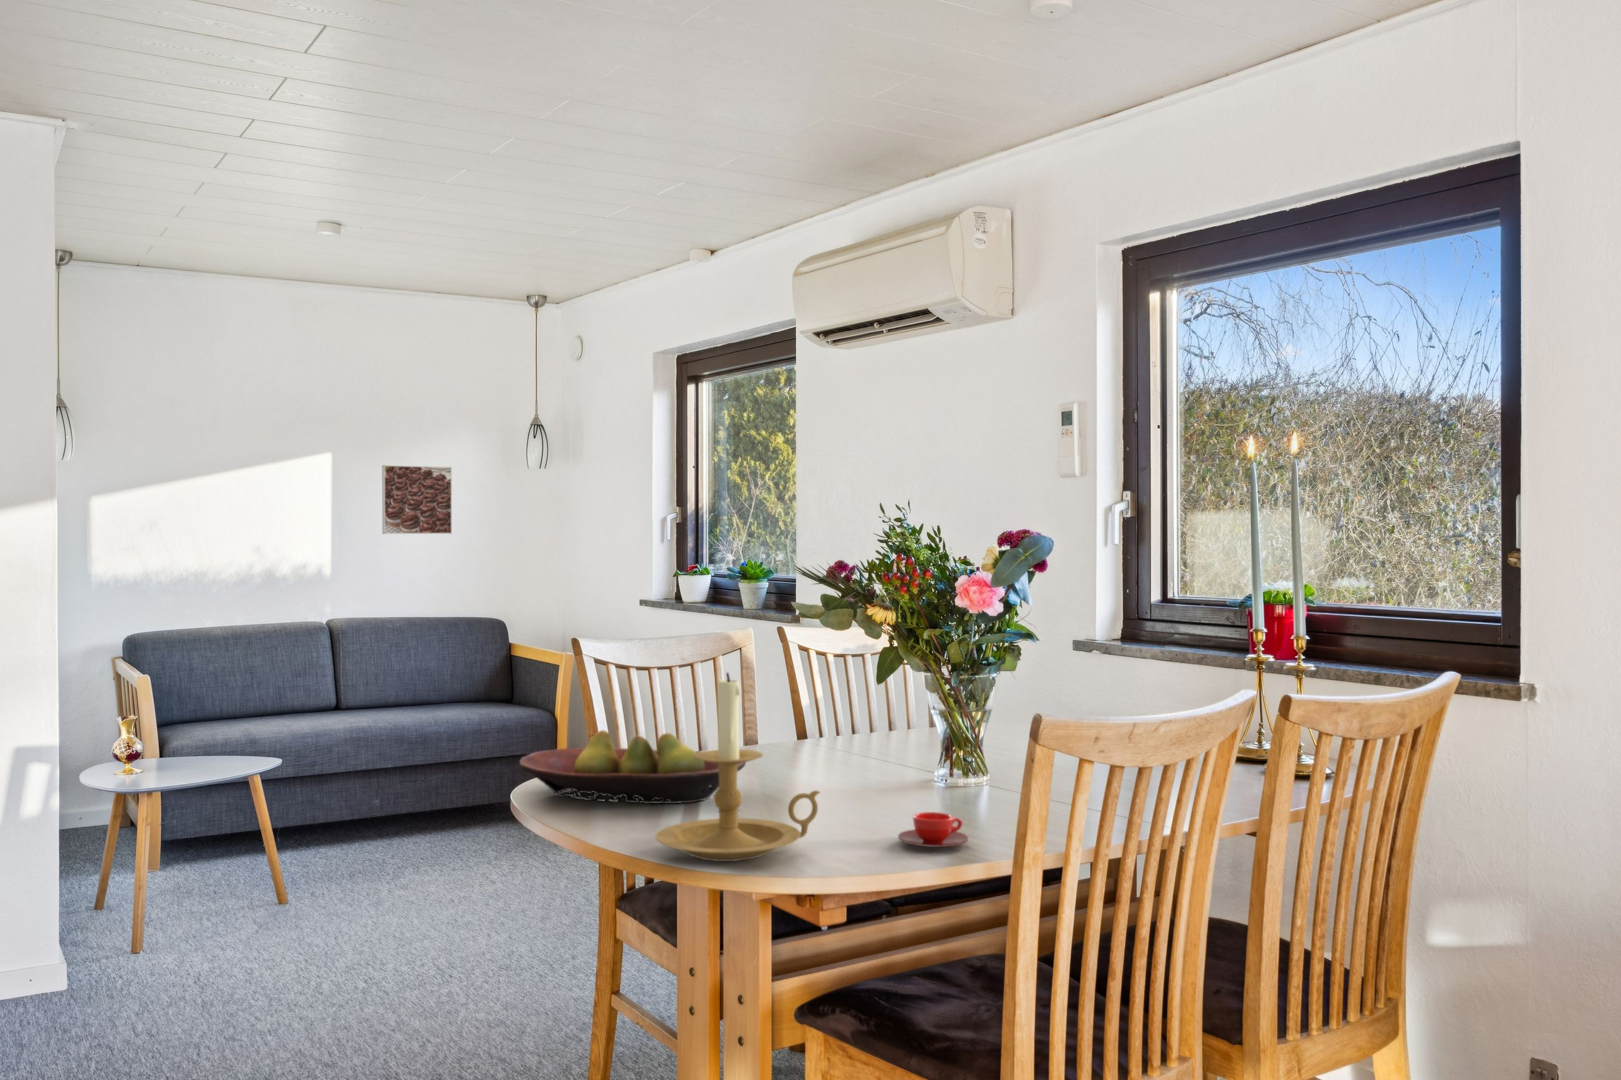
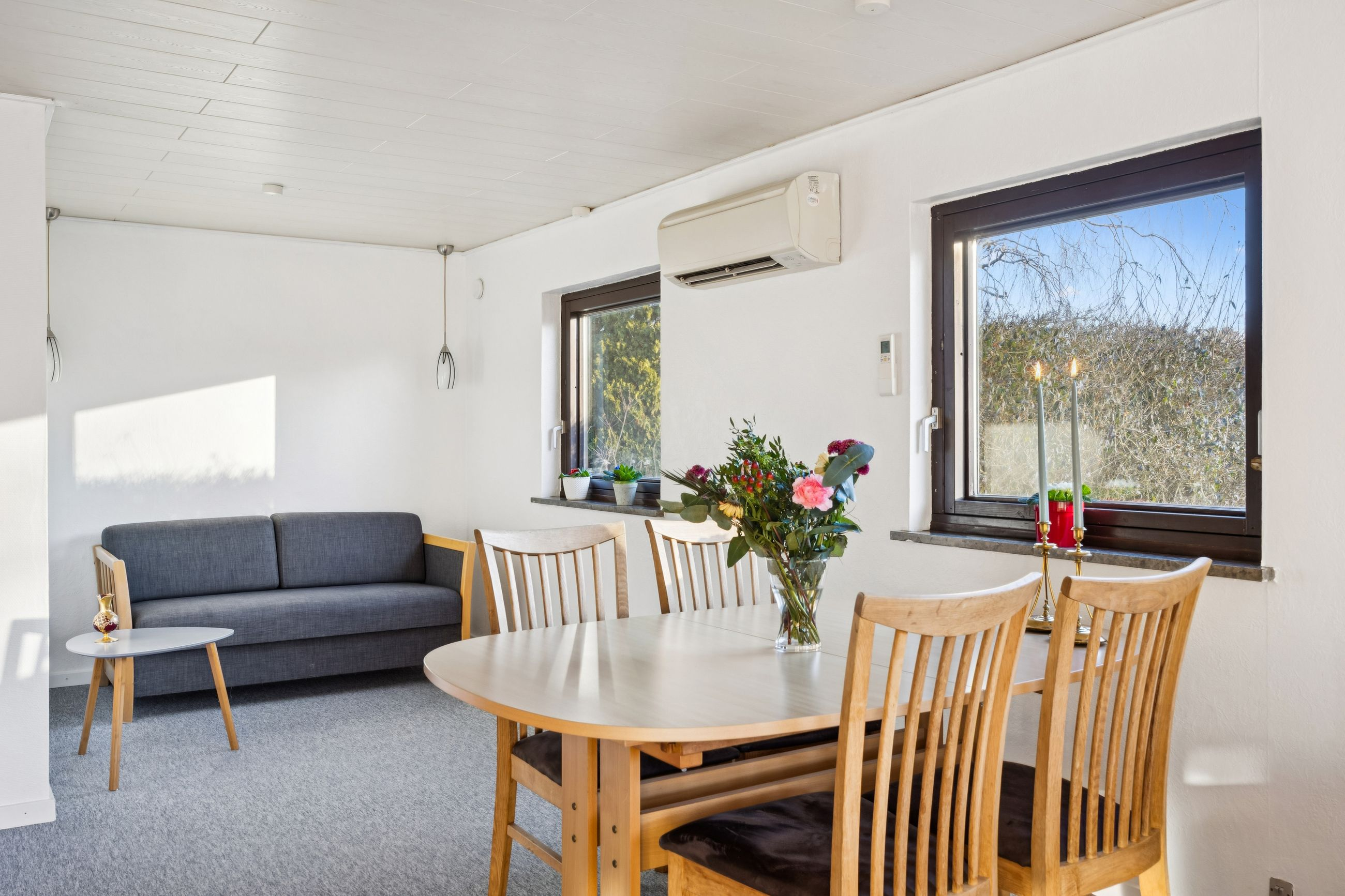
- candle holder [656,671,821,862]
- teacup [897,811,969,847]
- fruit bowl [518,729,746,804]
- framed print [382,464,453,535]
